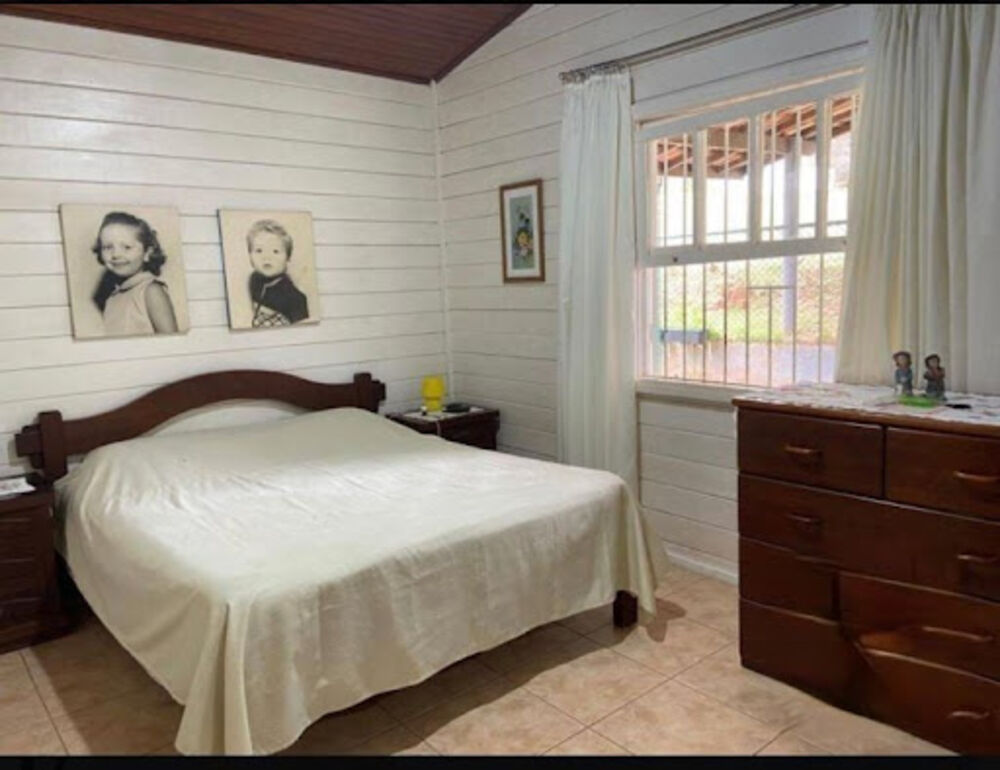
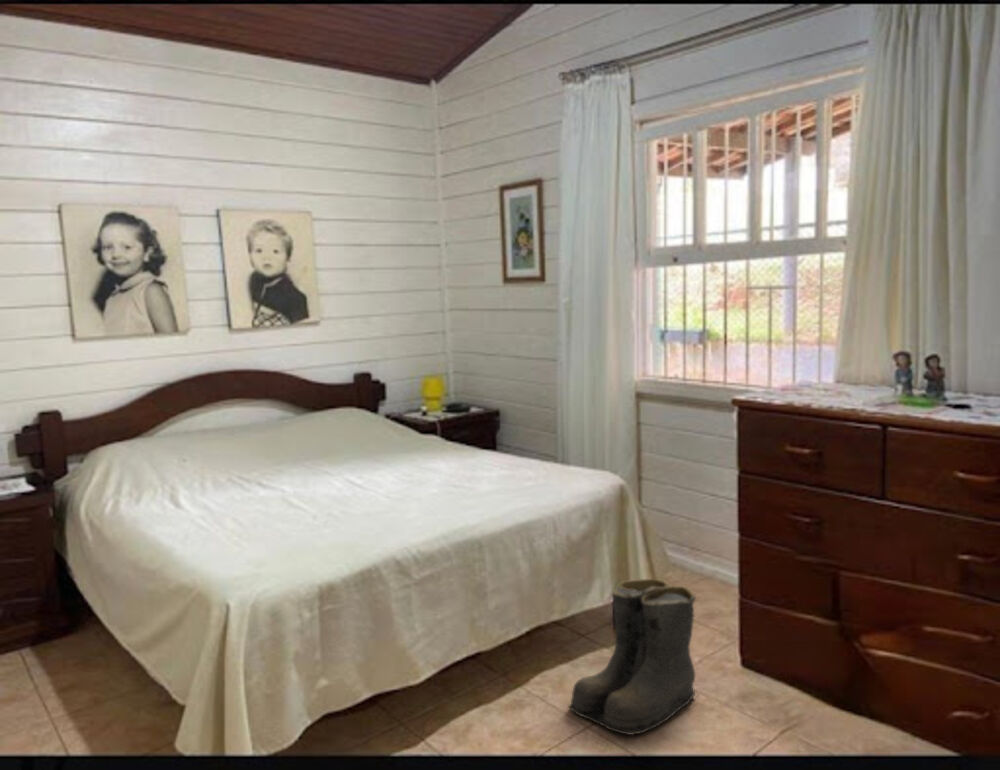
+ boots [567,578,701,736]
